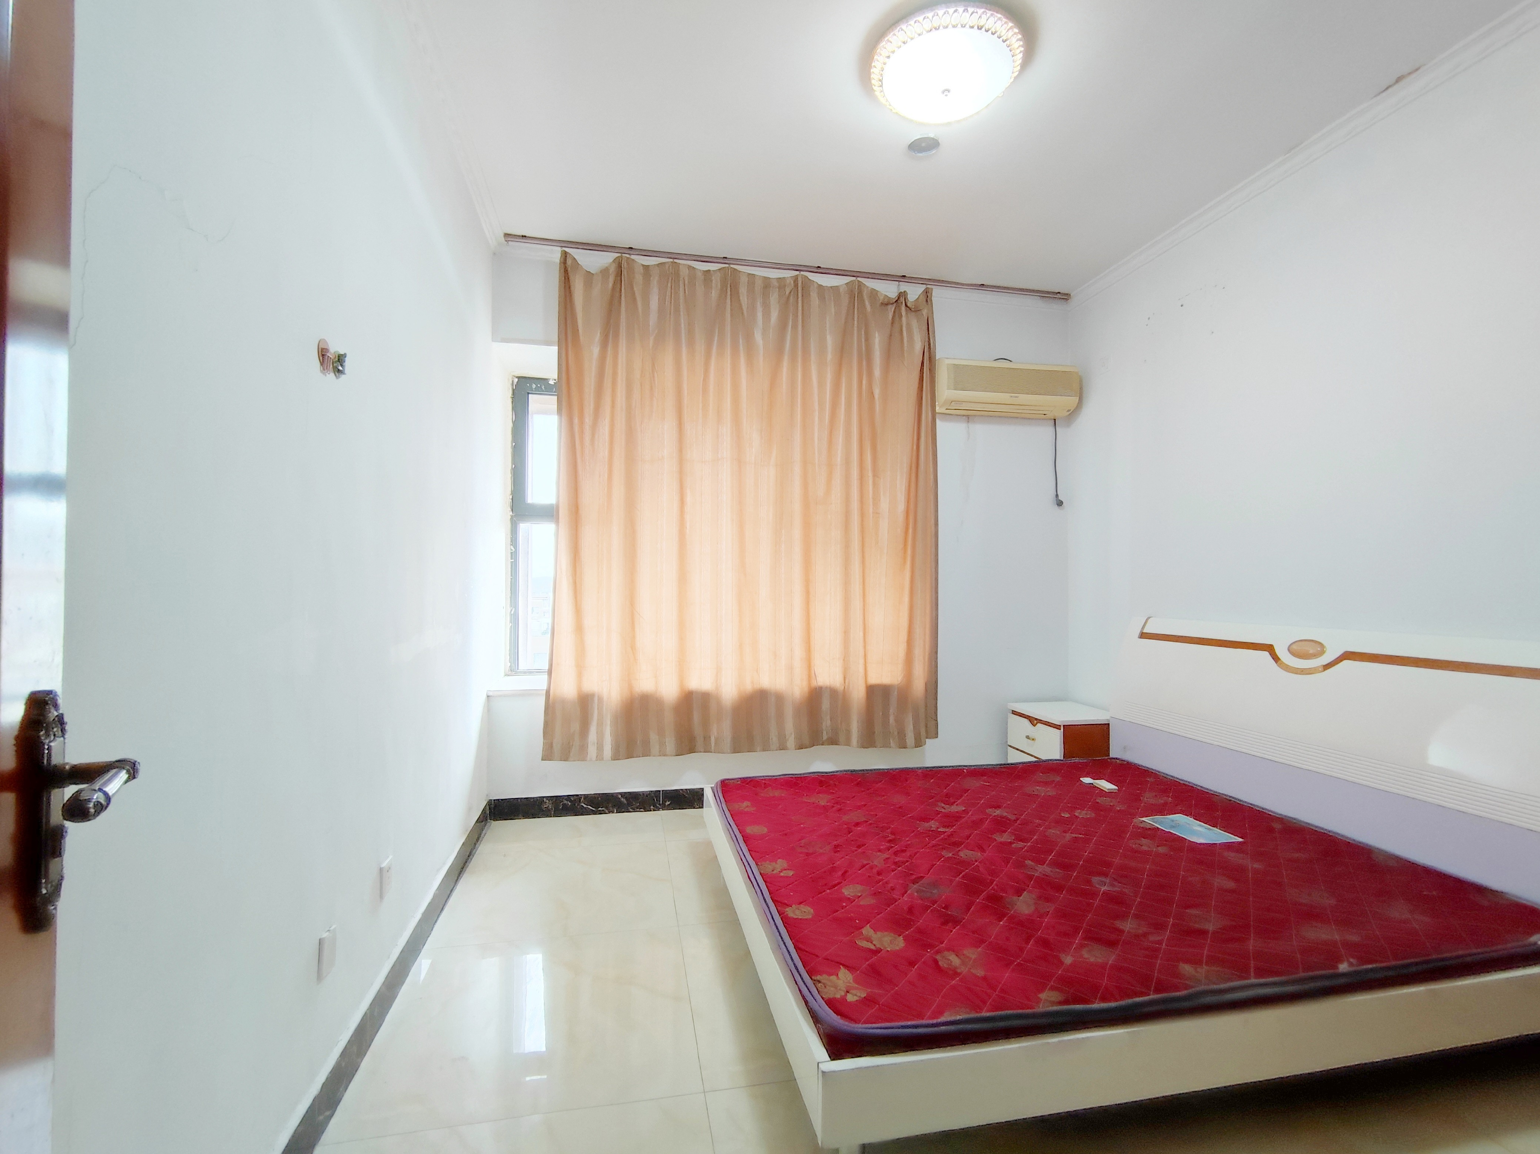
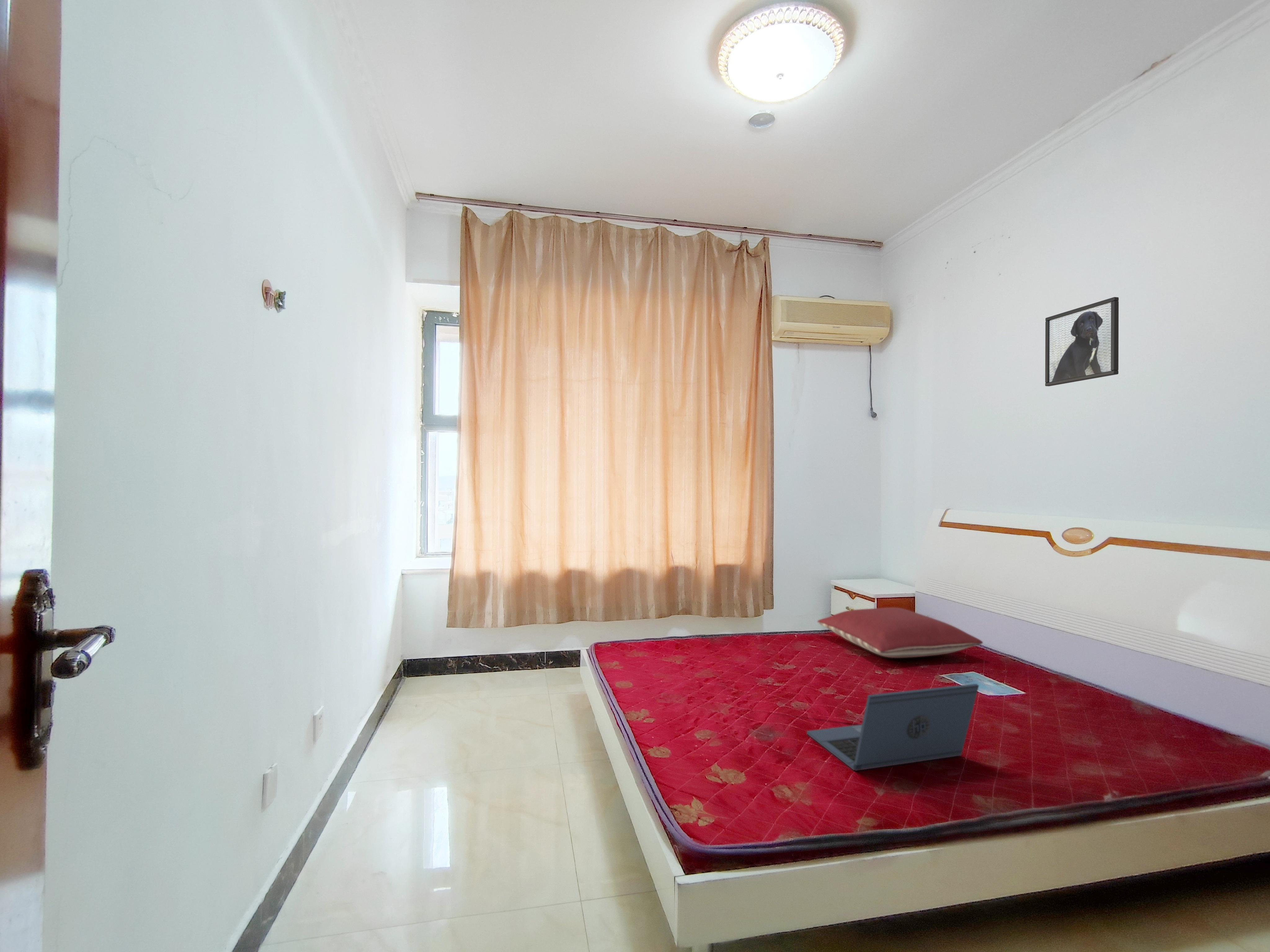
+ pillow [817,607,983,658]
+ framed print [1045,297,1119,386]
+ laptop [806,683,979,771]
